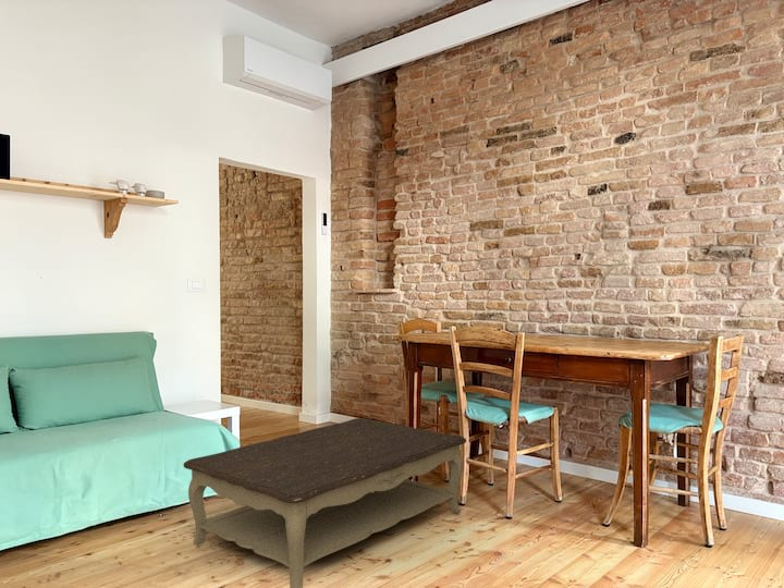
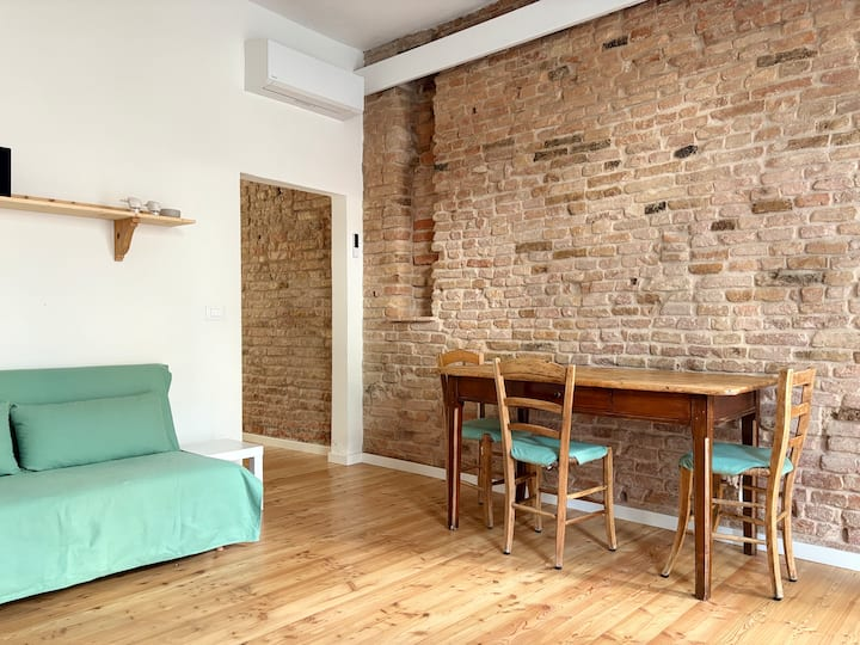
- coffee table [183,417,467,588]
